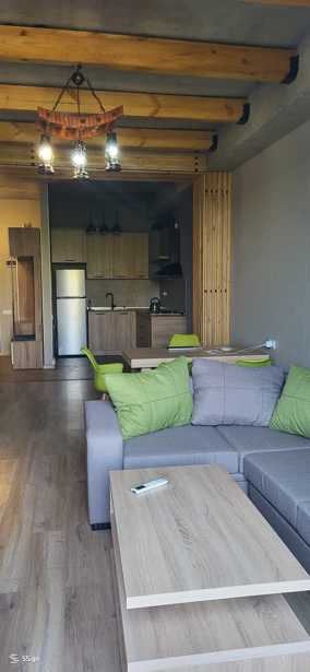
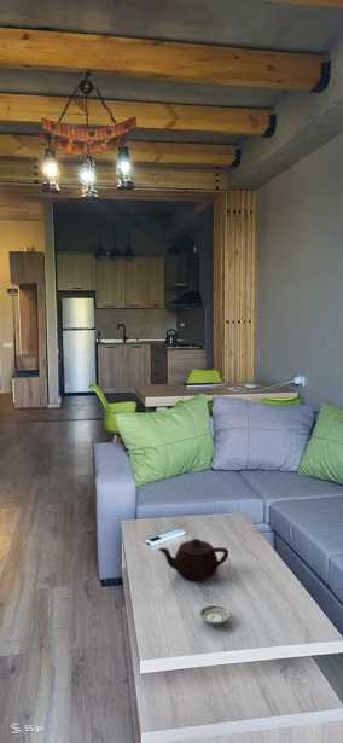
+ teapot [158,538,229,582]
+ saucer [197,604,232,626]
